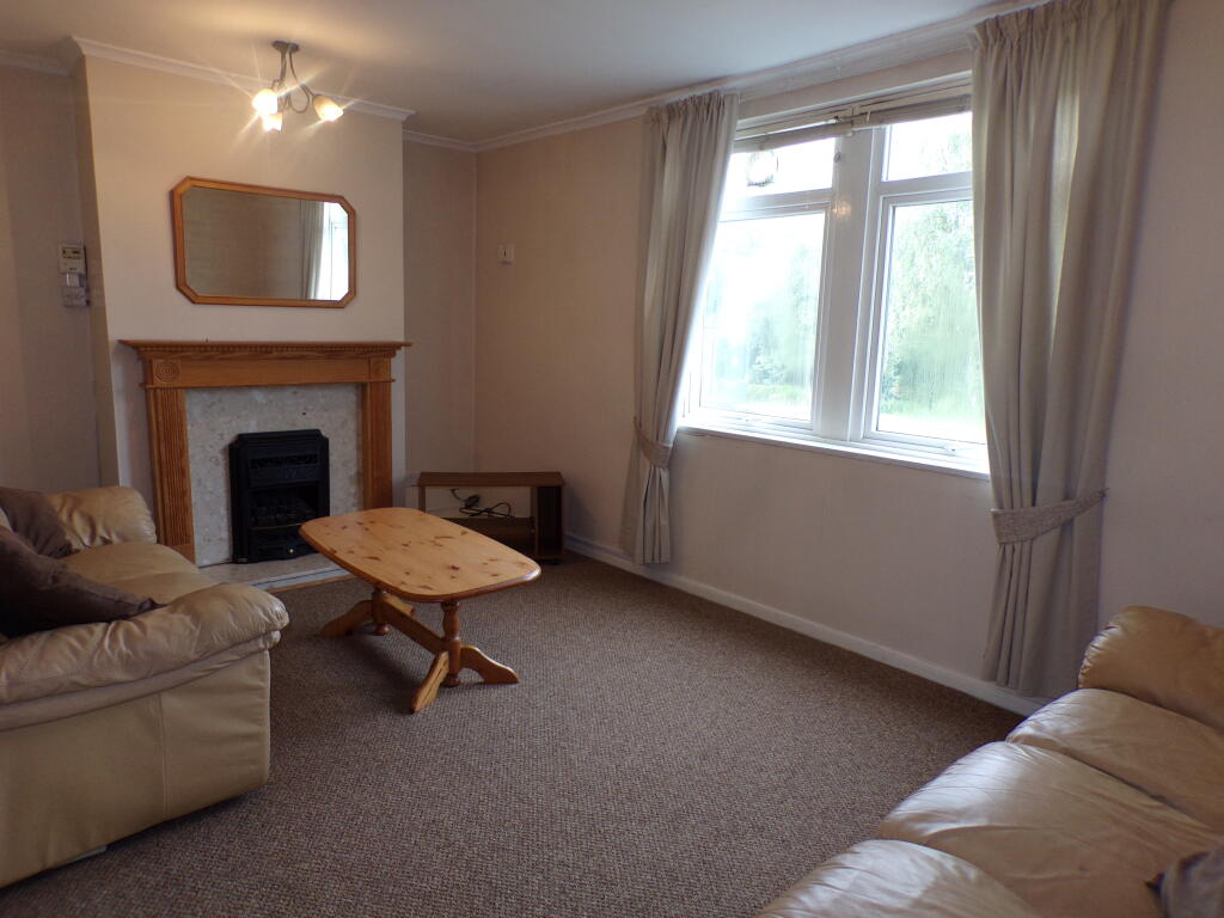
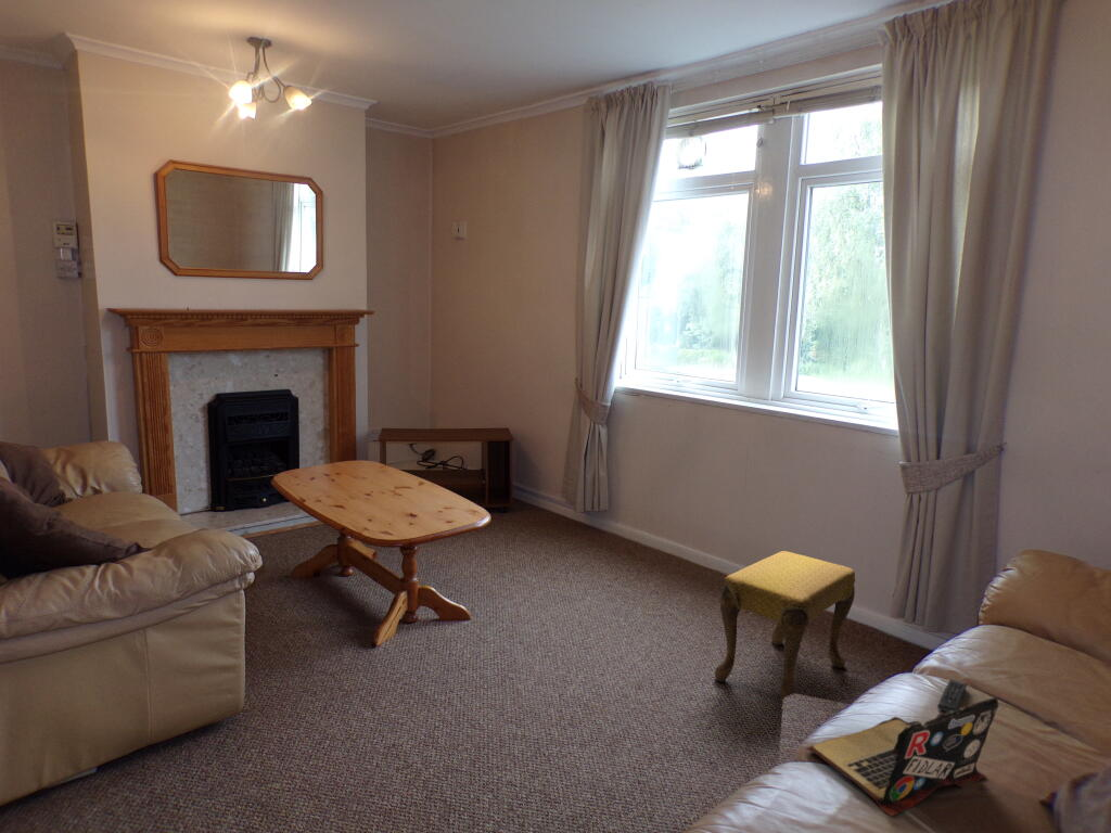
+ remote control [936,679,968,713]
+ footstool [714,550,856,706]
+ laptop [804,696,999,818]
